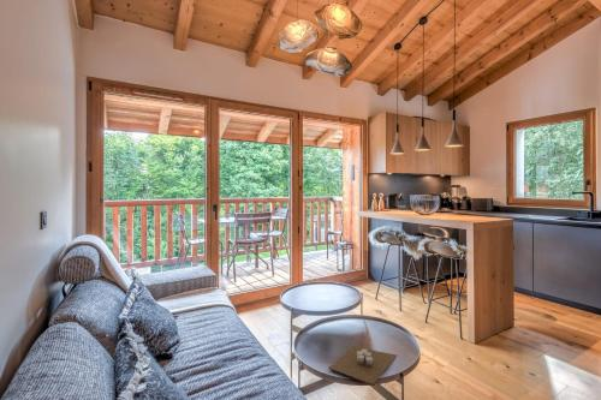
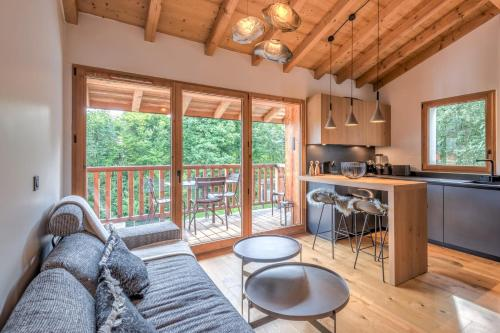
- candle [327,346,398,386]
